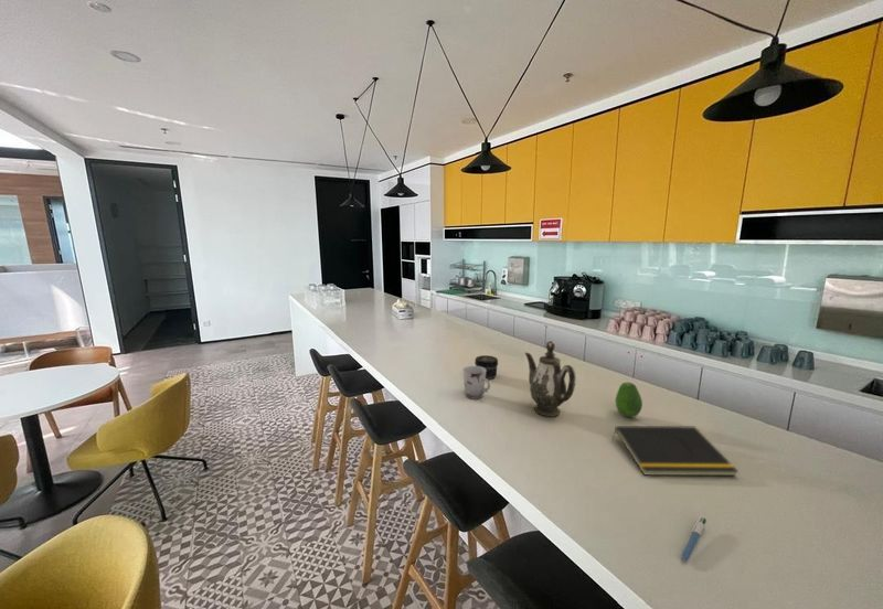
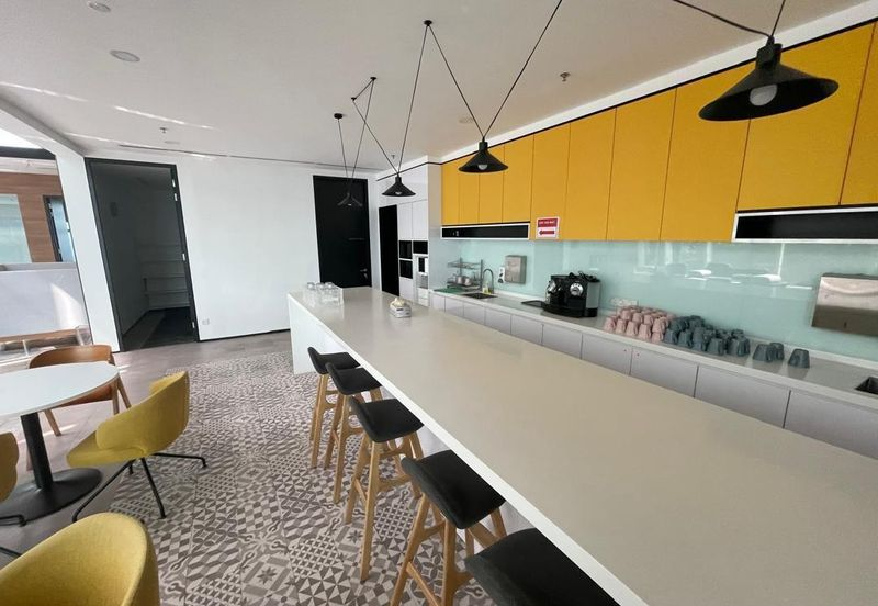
- cup [461,365,491,400]
- fruit [615,382,643,418]
- notepad [611,425,740,477]
- pen [681,516,708,562]
- teapot [524,340,577,418]
- jar [474,354,499,381]
